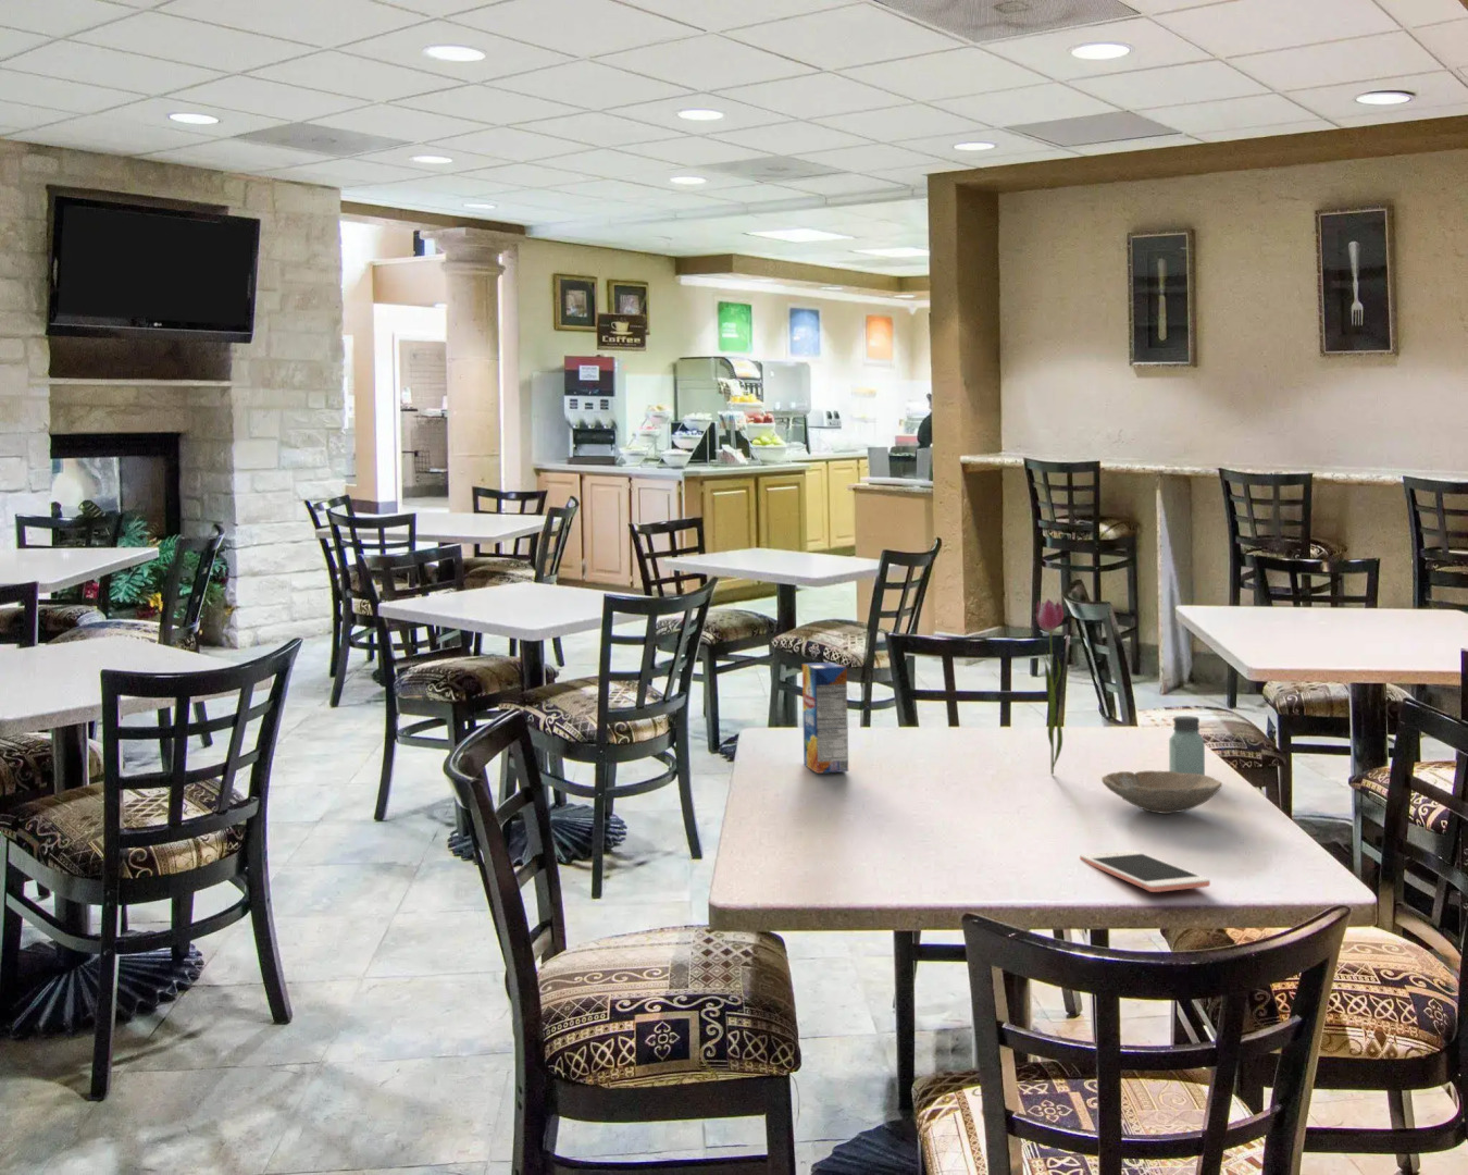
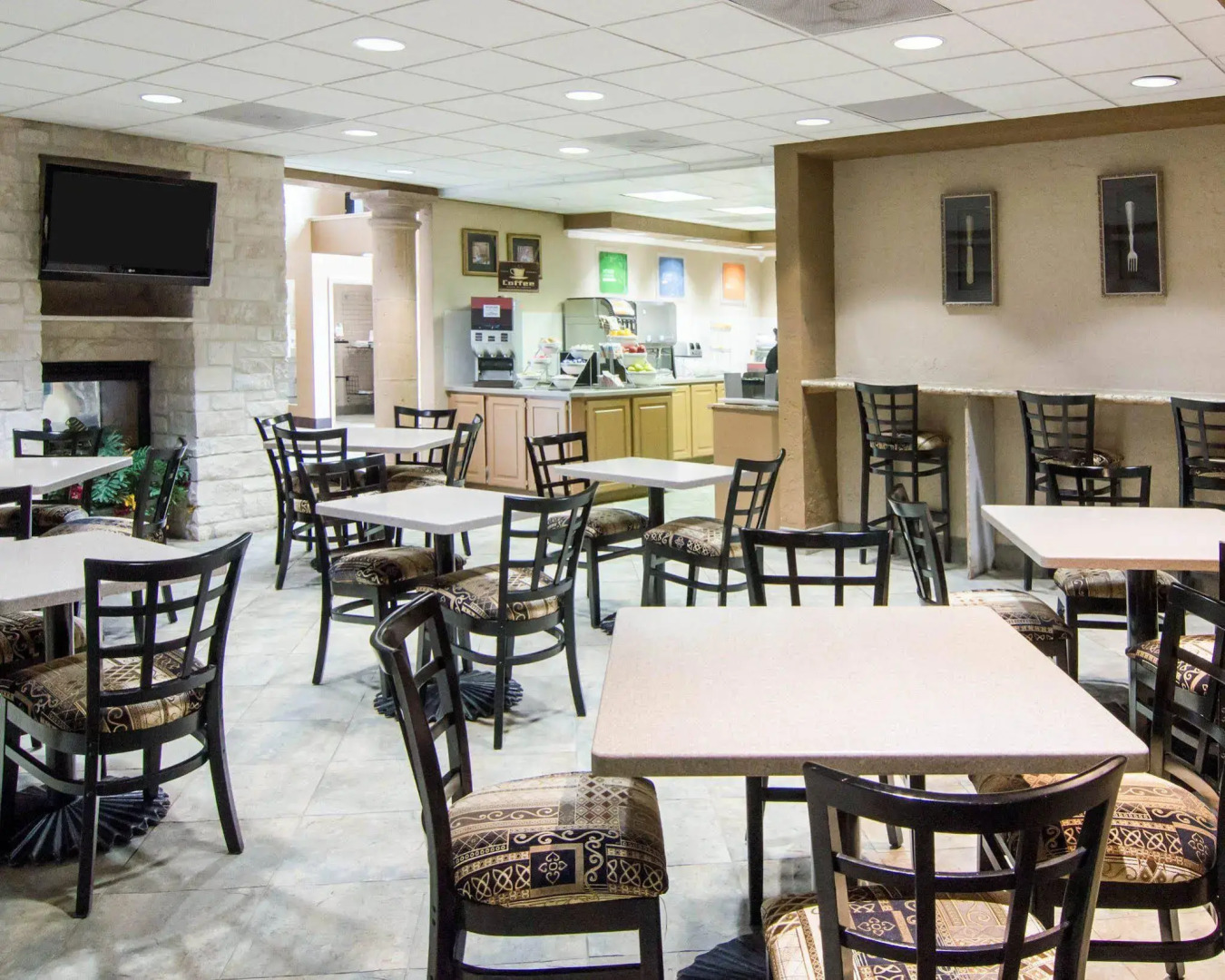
- juice box [802,662,850,775]
- cell phone [1079,849,1212,893]
- bowl [1100,770,1224,815]
- saltshaker [1168,715,1206,776]
- flower [1035,598,1064,776]
